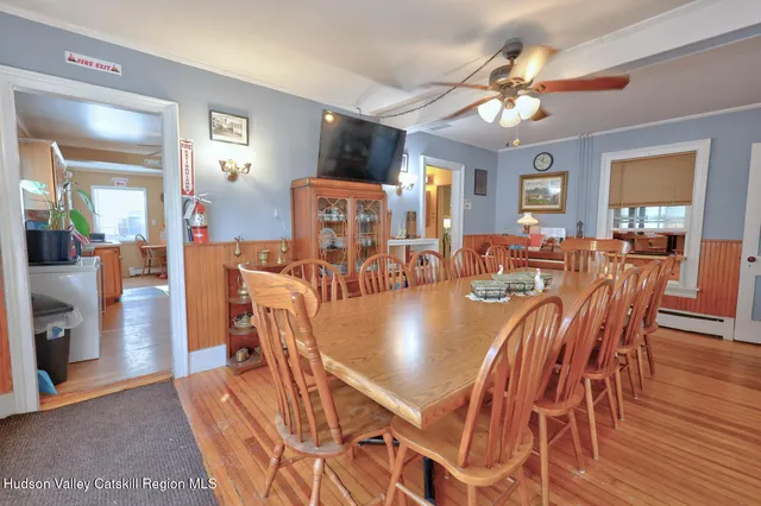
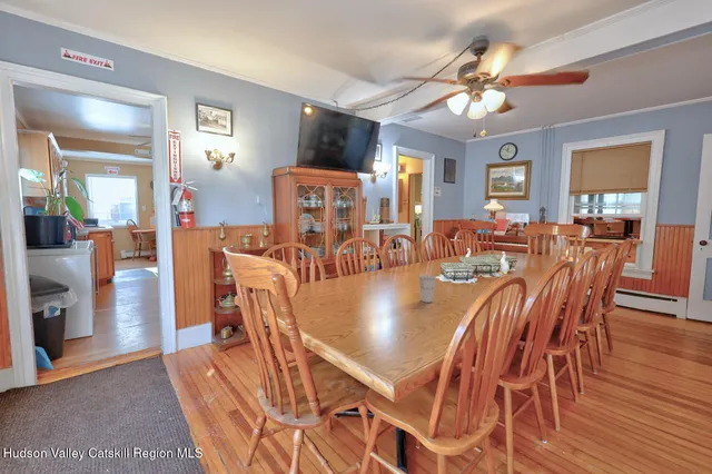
+ cup [417,274,437,304]
